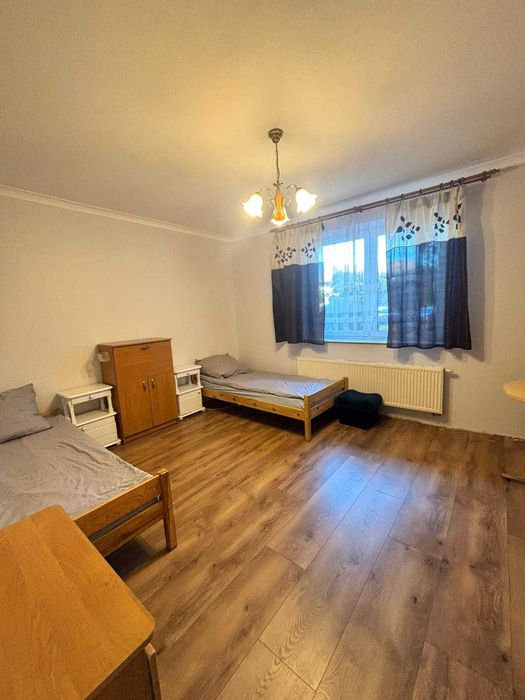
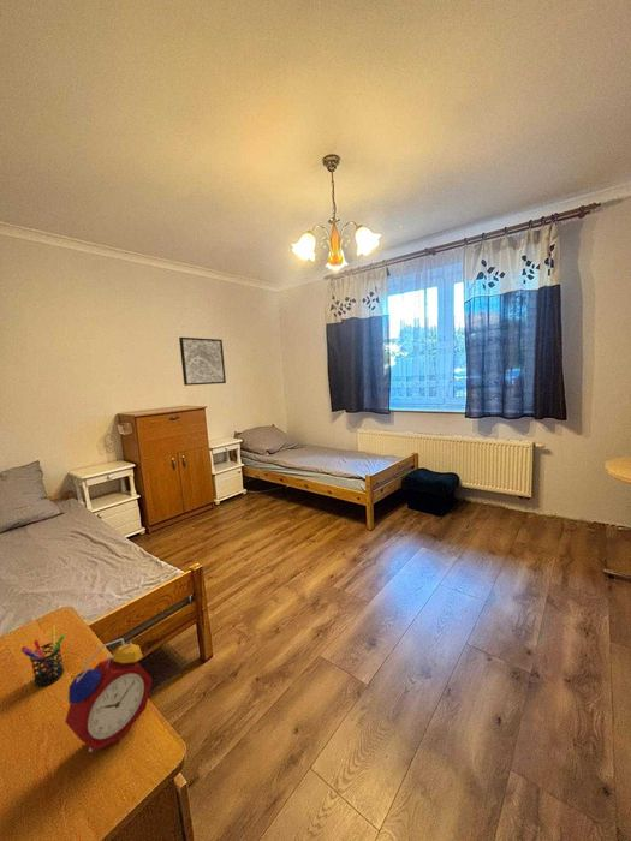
+ alarm clock [64,637,154,753]
+ pen holder [20,625,66,688]
+ wall art [178,336,227,387]
